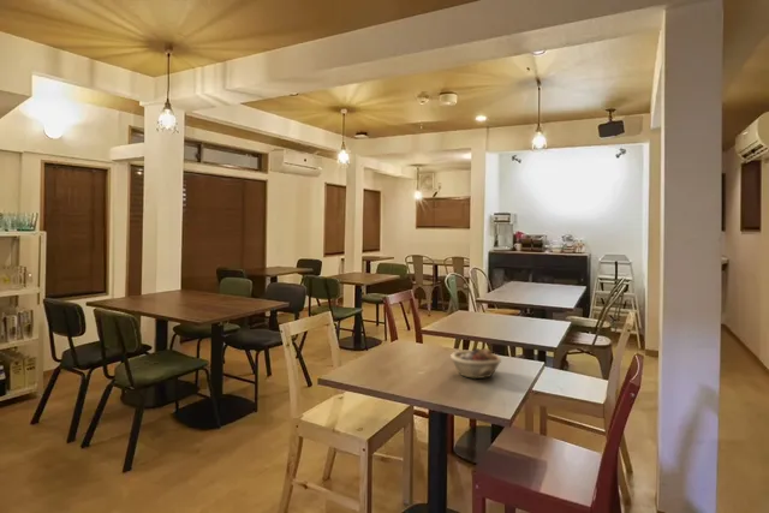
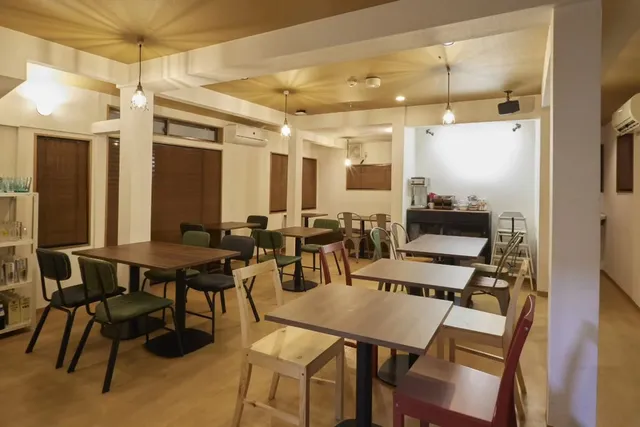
- succulent planter [449,347,502,380]
